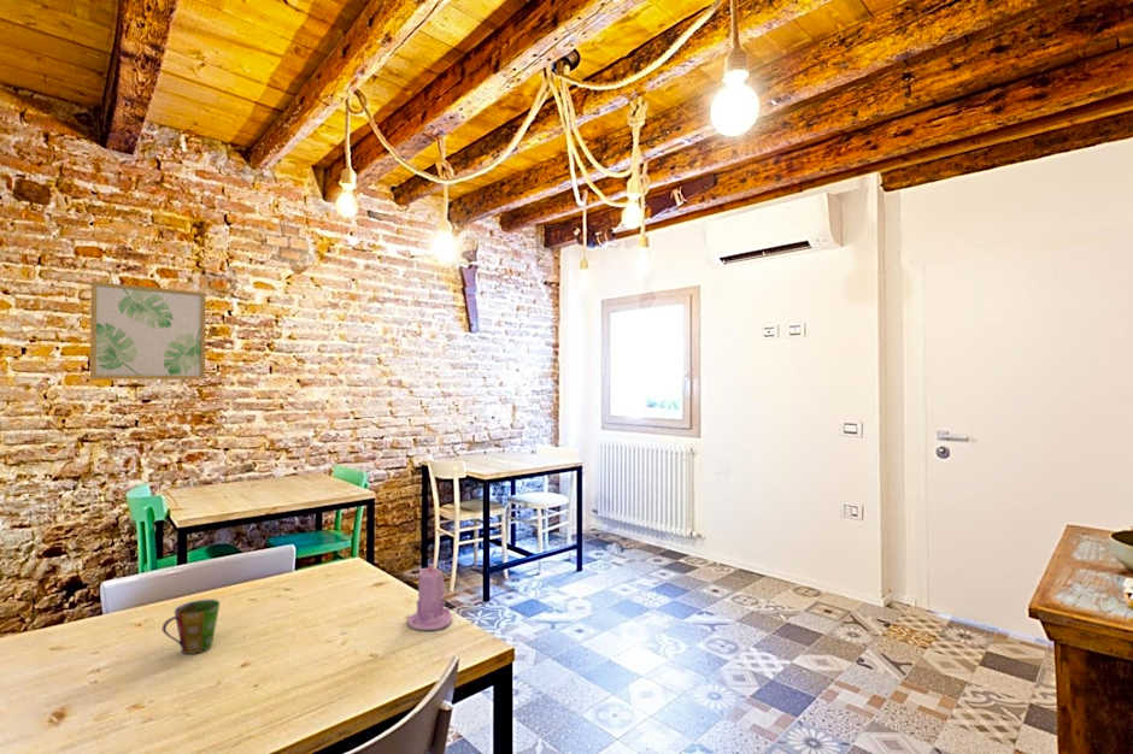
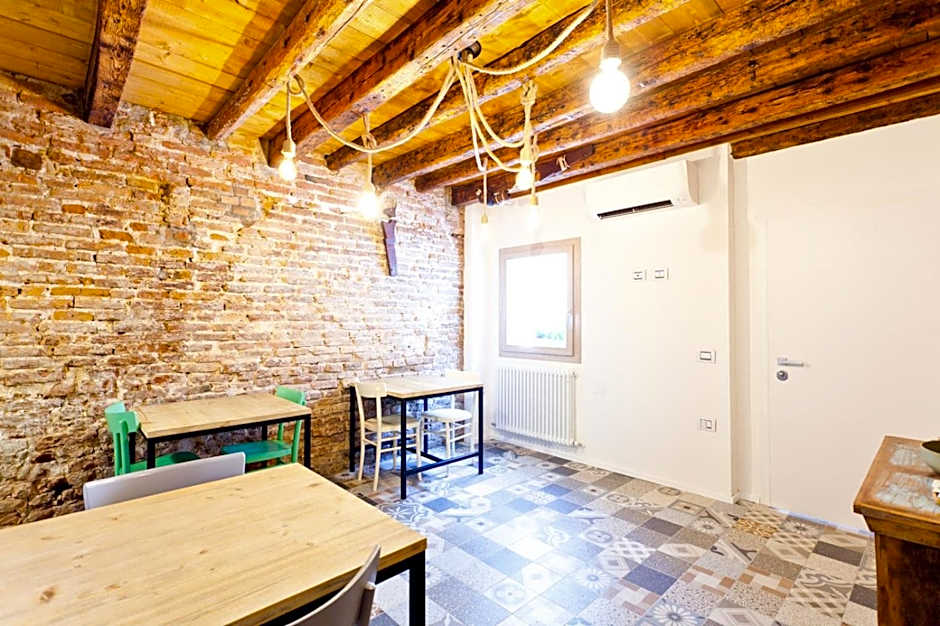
- wall art [89,281,207,381]
- candle [406,561,453,631]
- cup [162,599,221,655]
